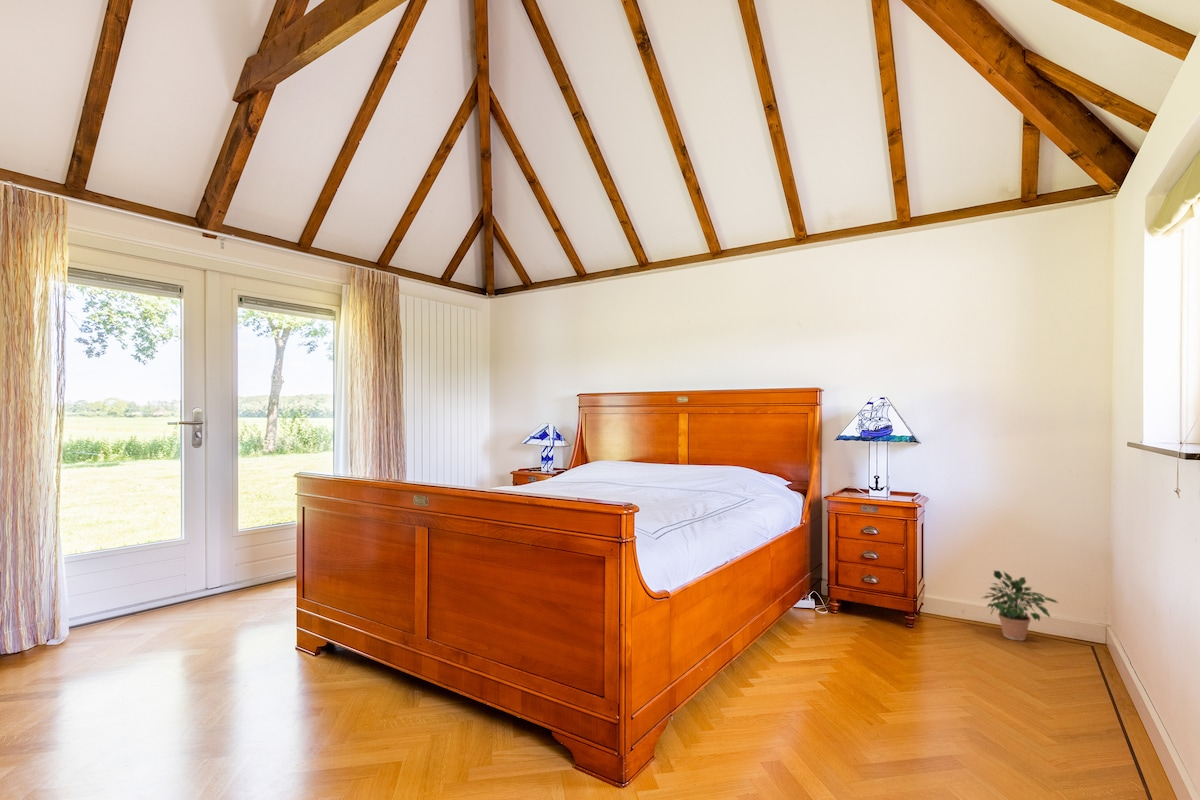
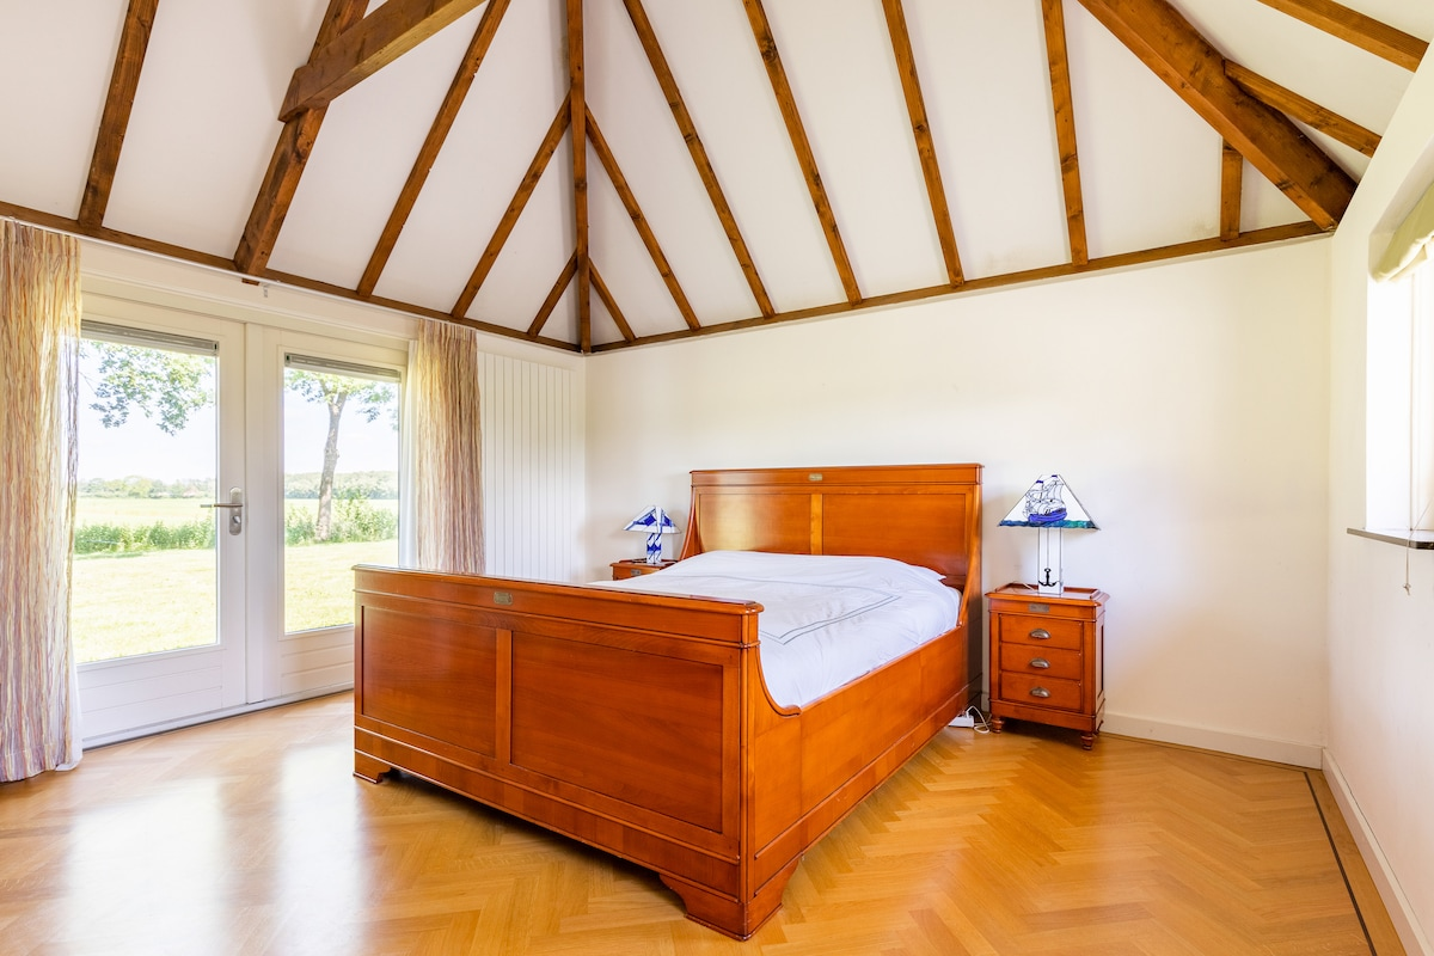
- potted plant [979,569,1059,642]
